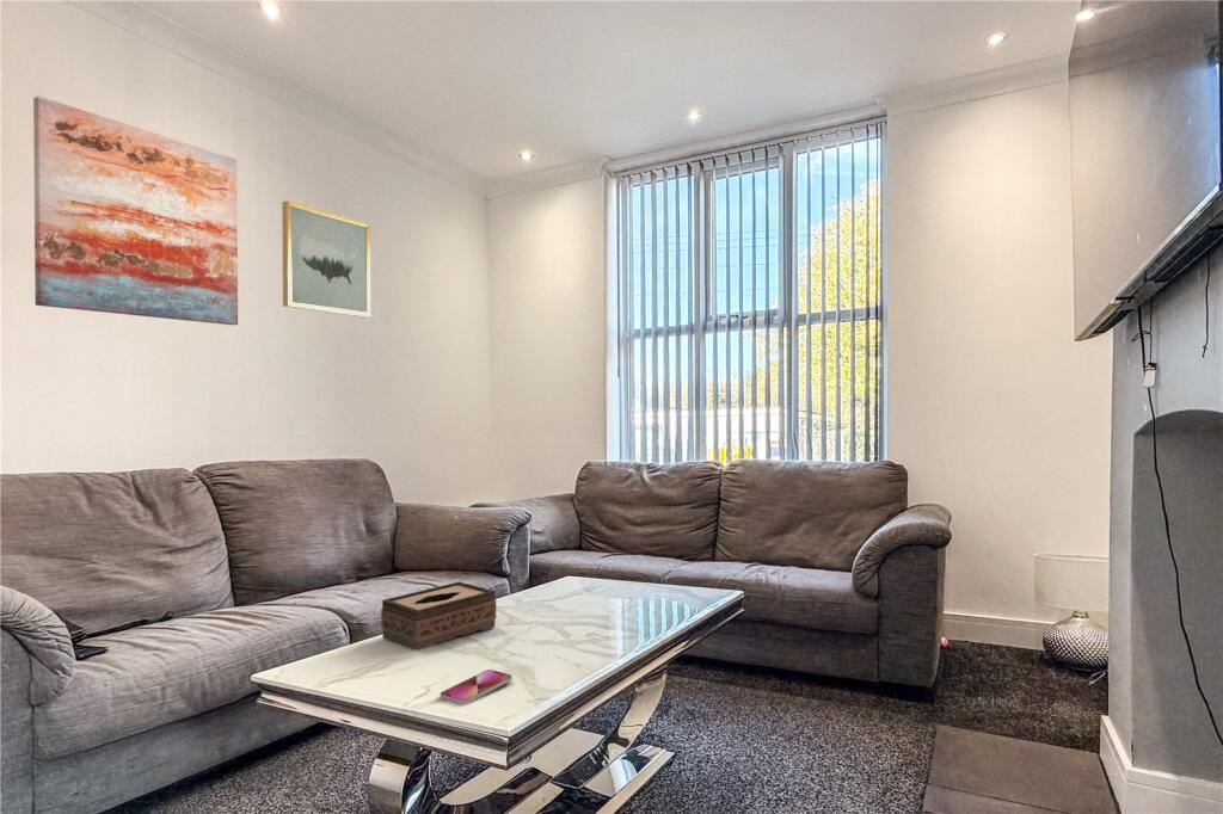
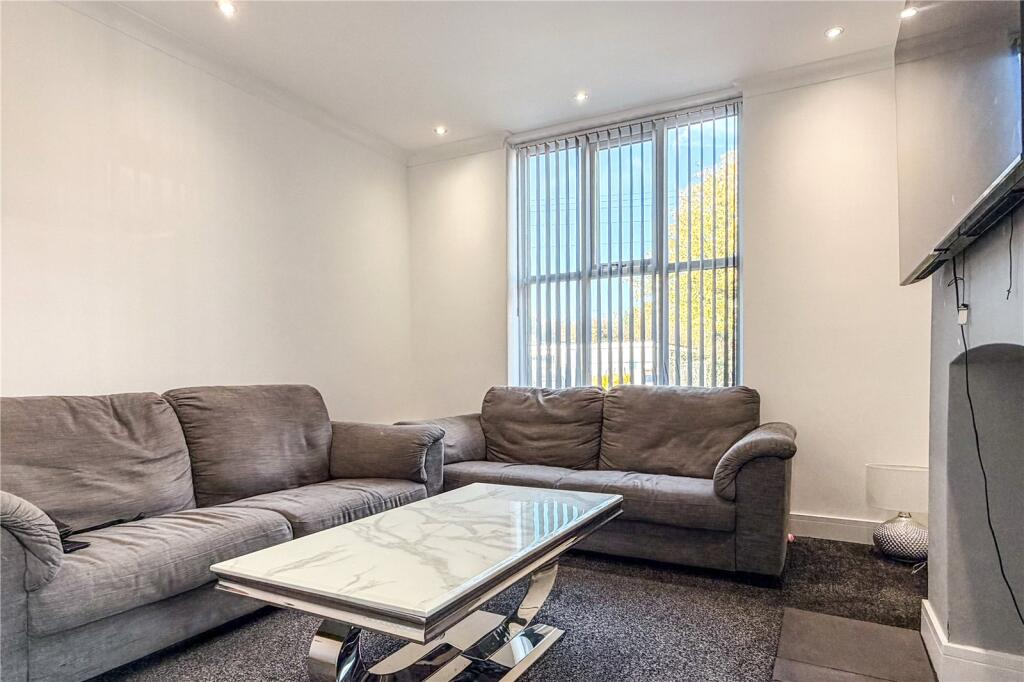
- wall art [32,95,239,326]
- tissue box [380,580,497,650]
- smartphone [440,668,514,705]
- wall art [281,201,371,319]
